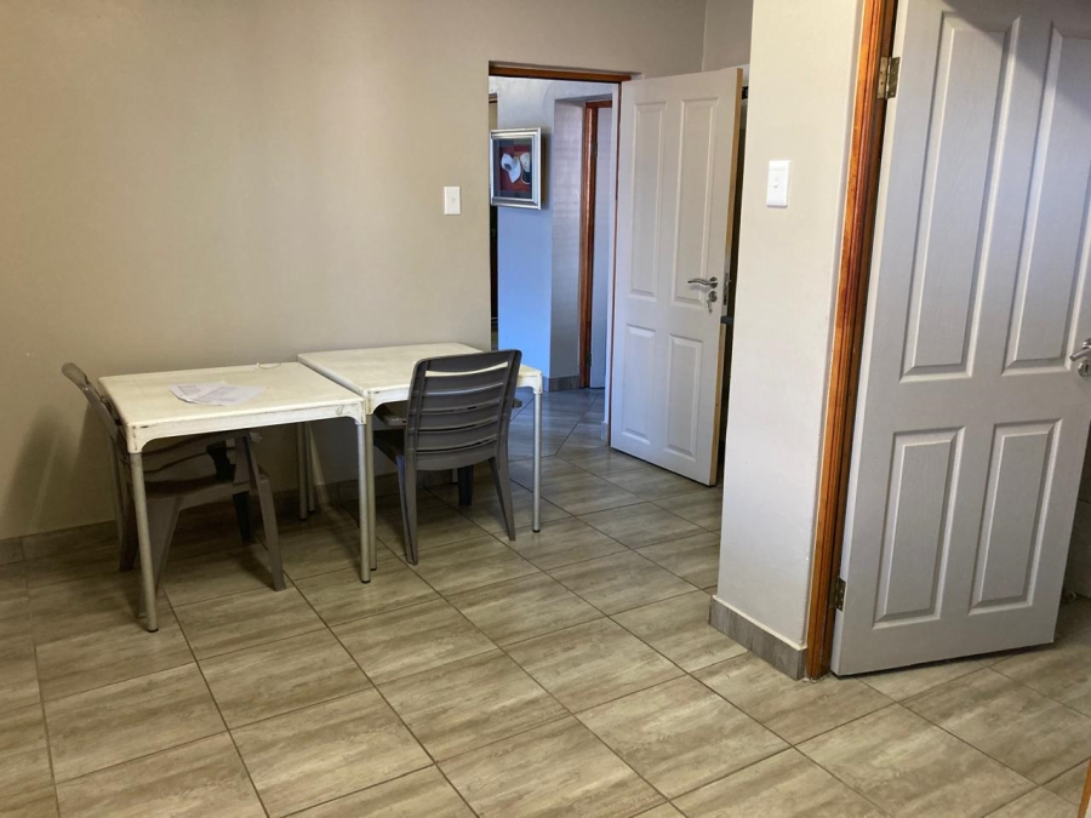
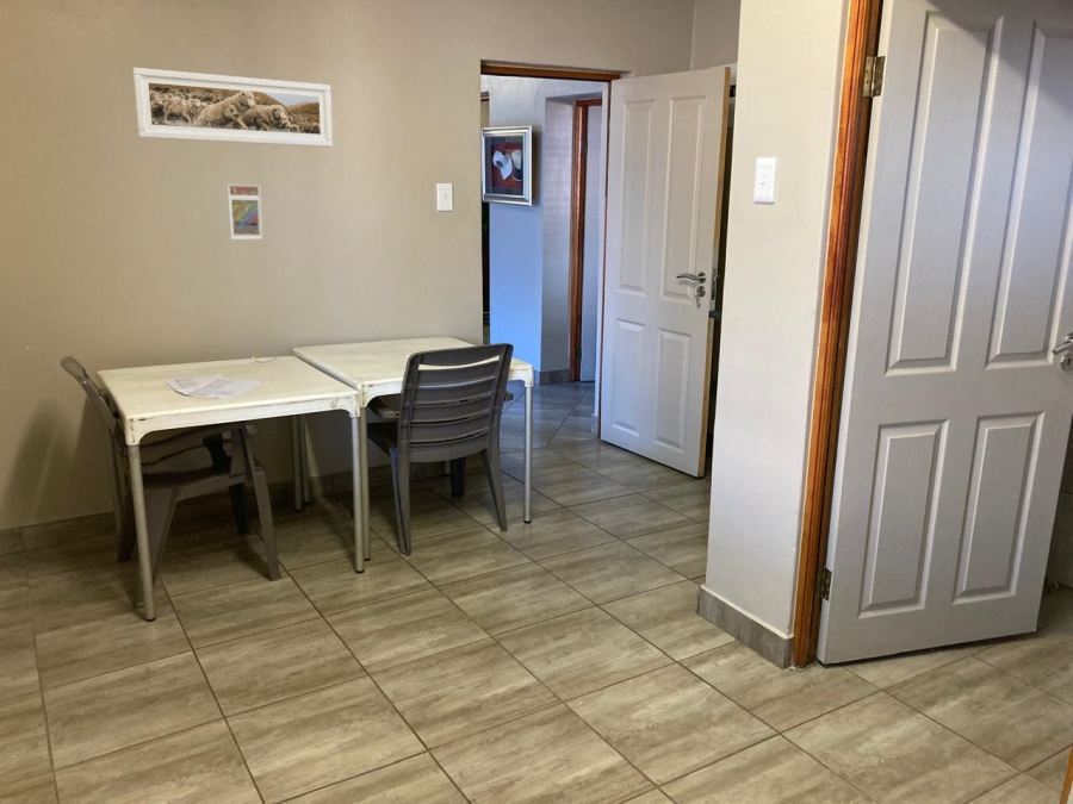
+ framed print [131,67,334,148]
+ trading card display case [227,183,265,241]
